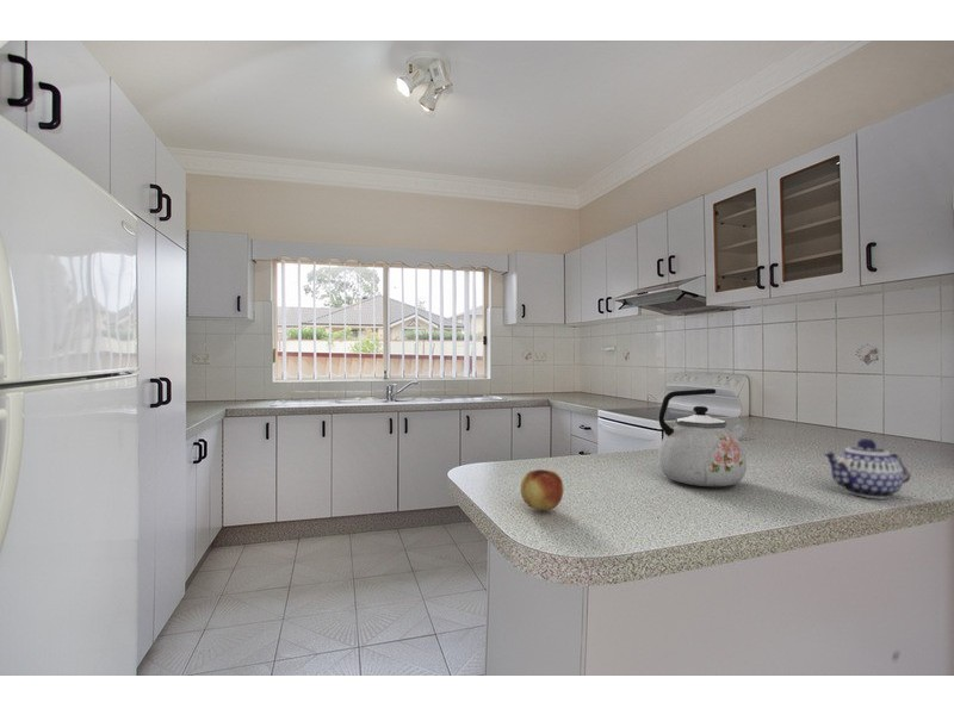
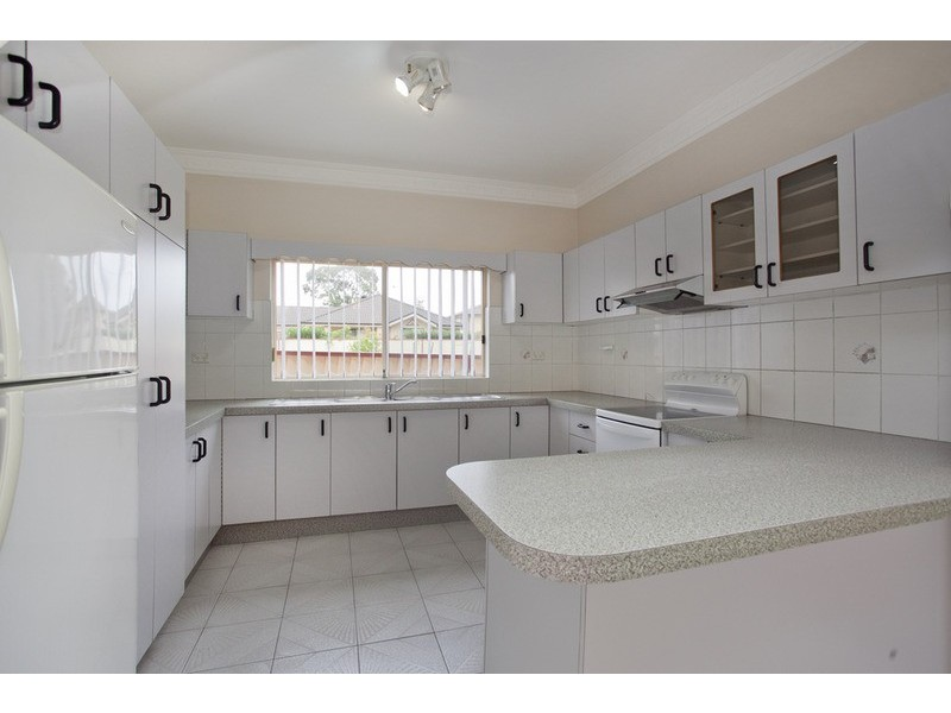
- teapot [822,437,912,499]
- kettle [657,387,748,487]
- fruit [519,468,565,511]
